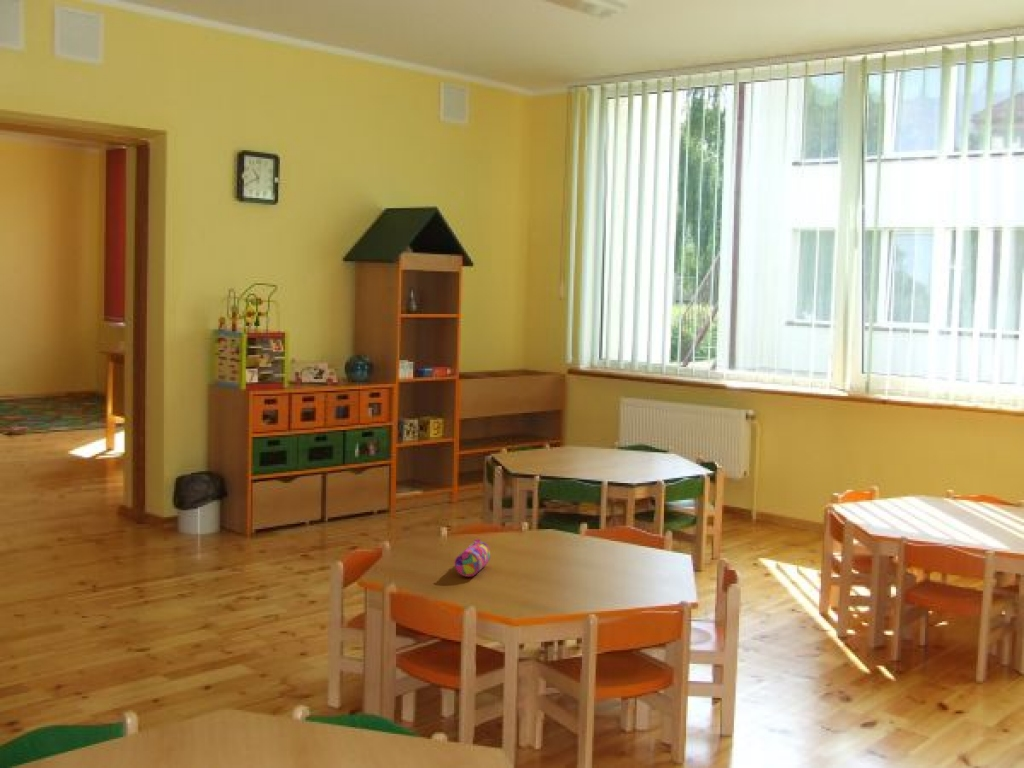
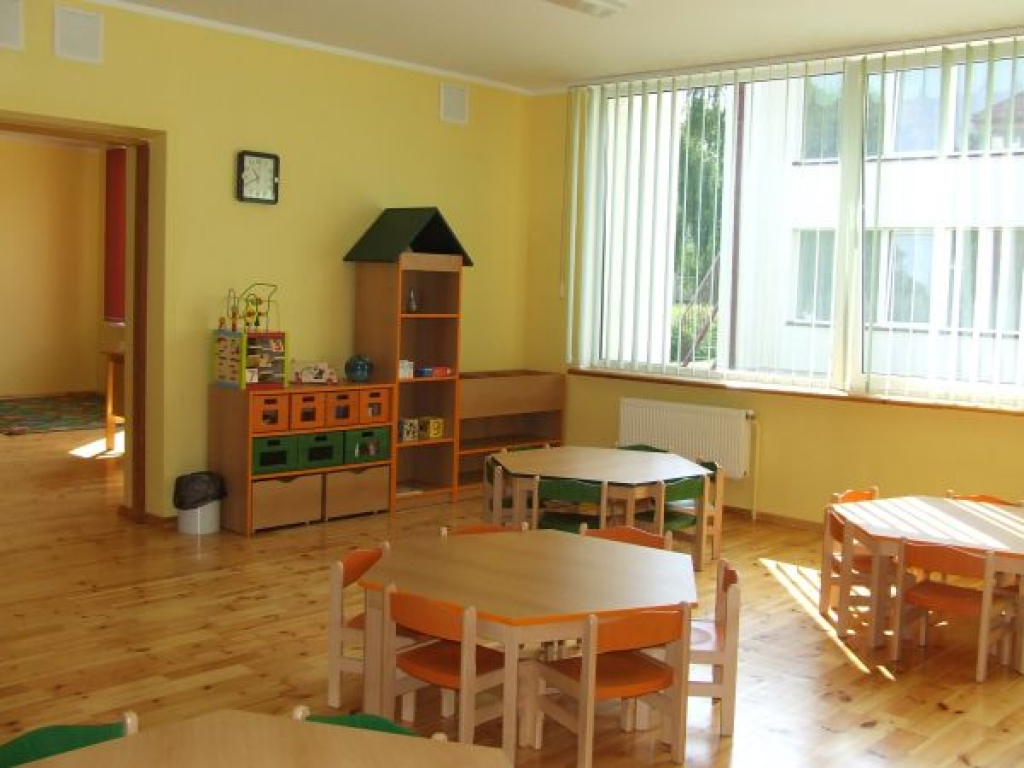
- pencil case [454,538,491,578]
